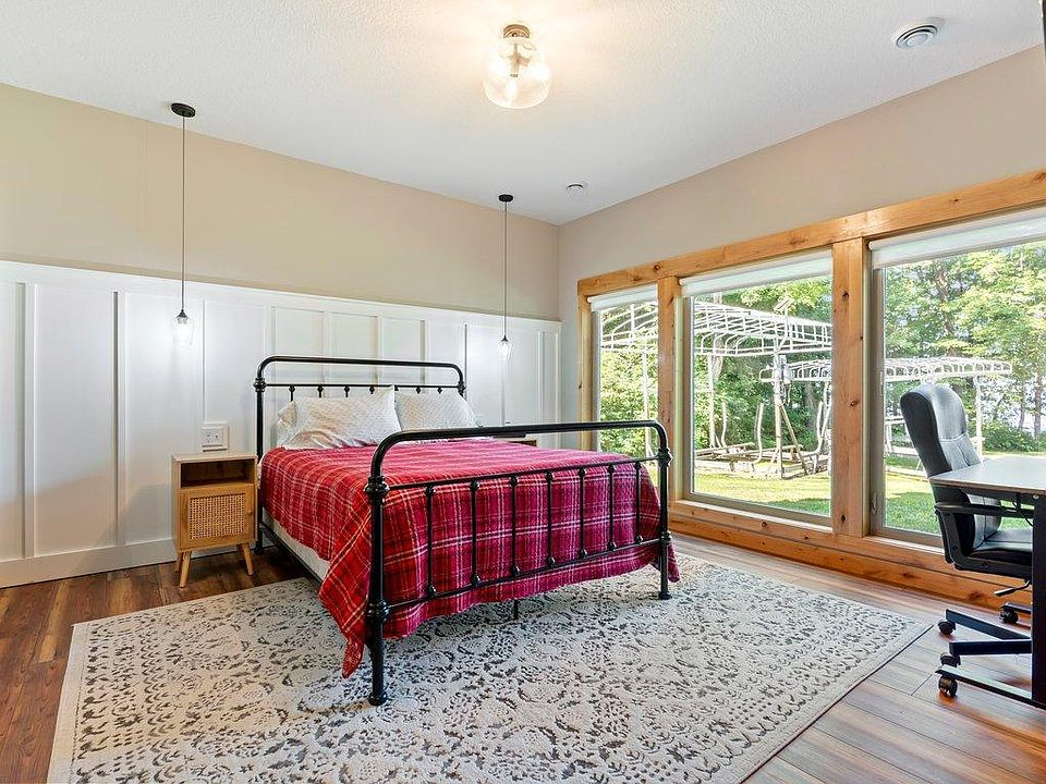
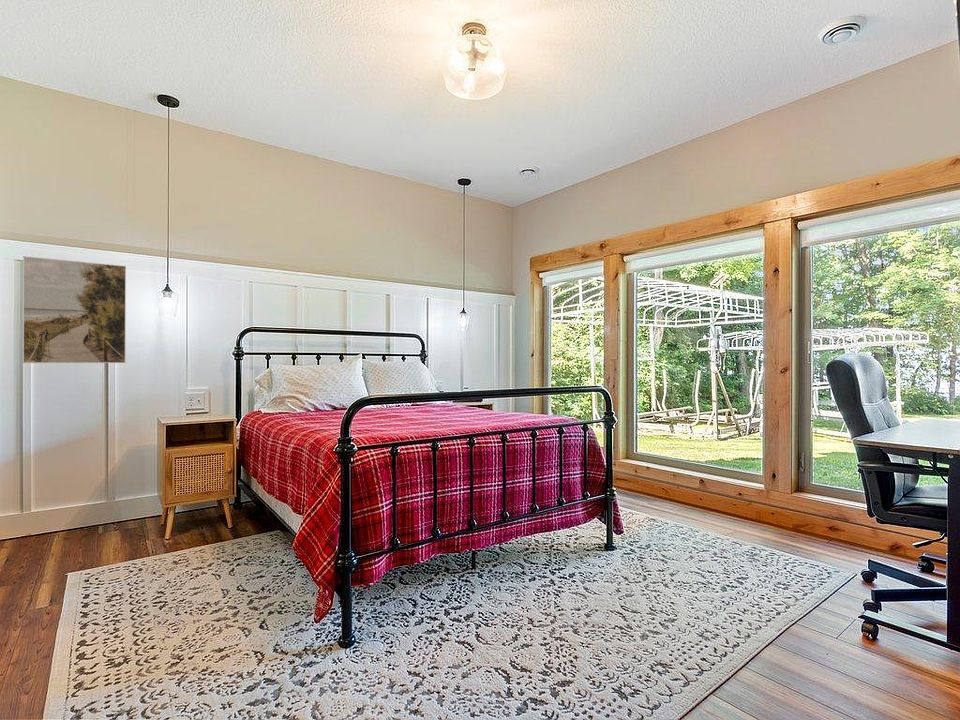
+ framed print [22,255,127,364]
